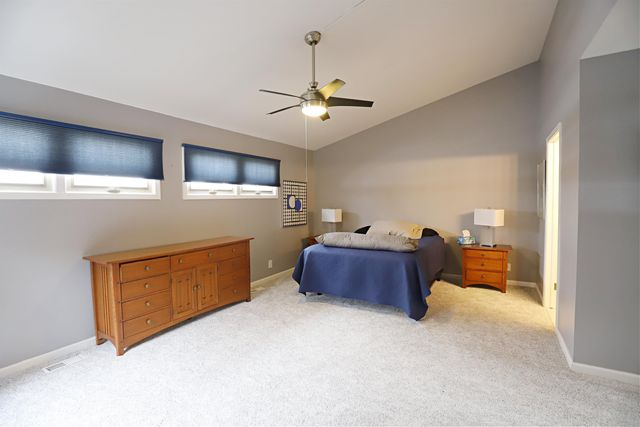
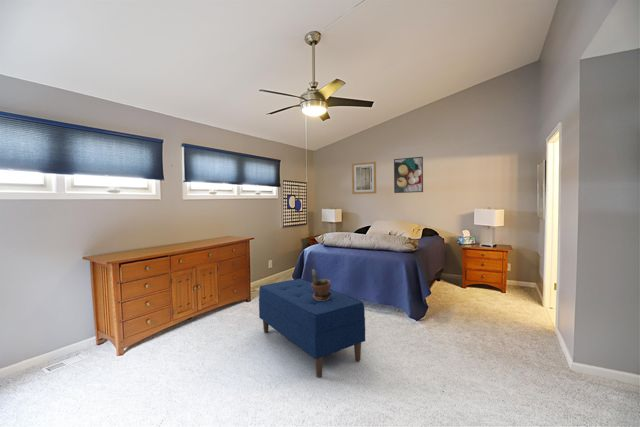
+ wall art [351,161,377,195]
+ bench [258,278,366,378]
+ potted plant [311,269,332,301]
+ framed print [393,156,424,194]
